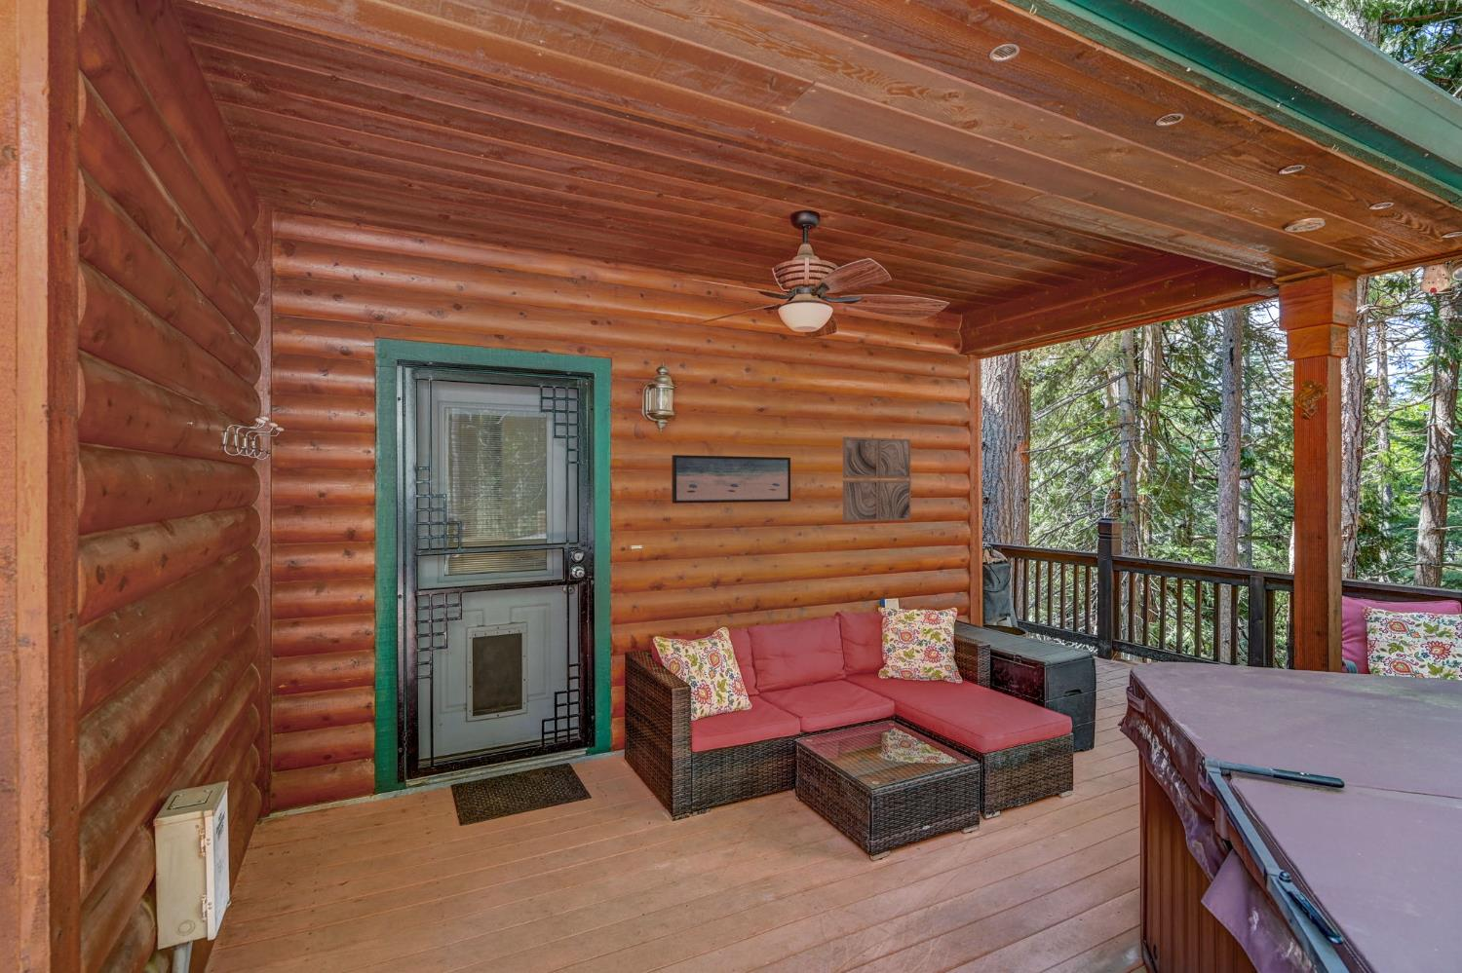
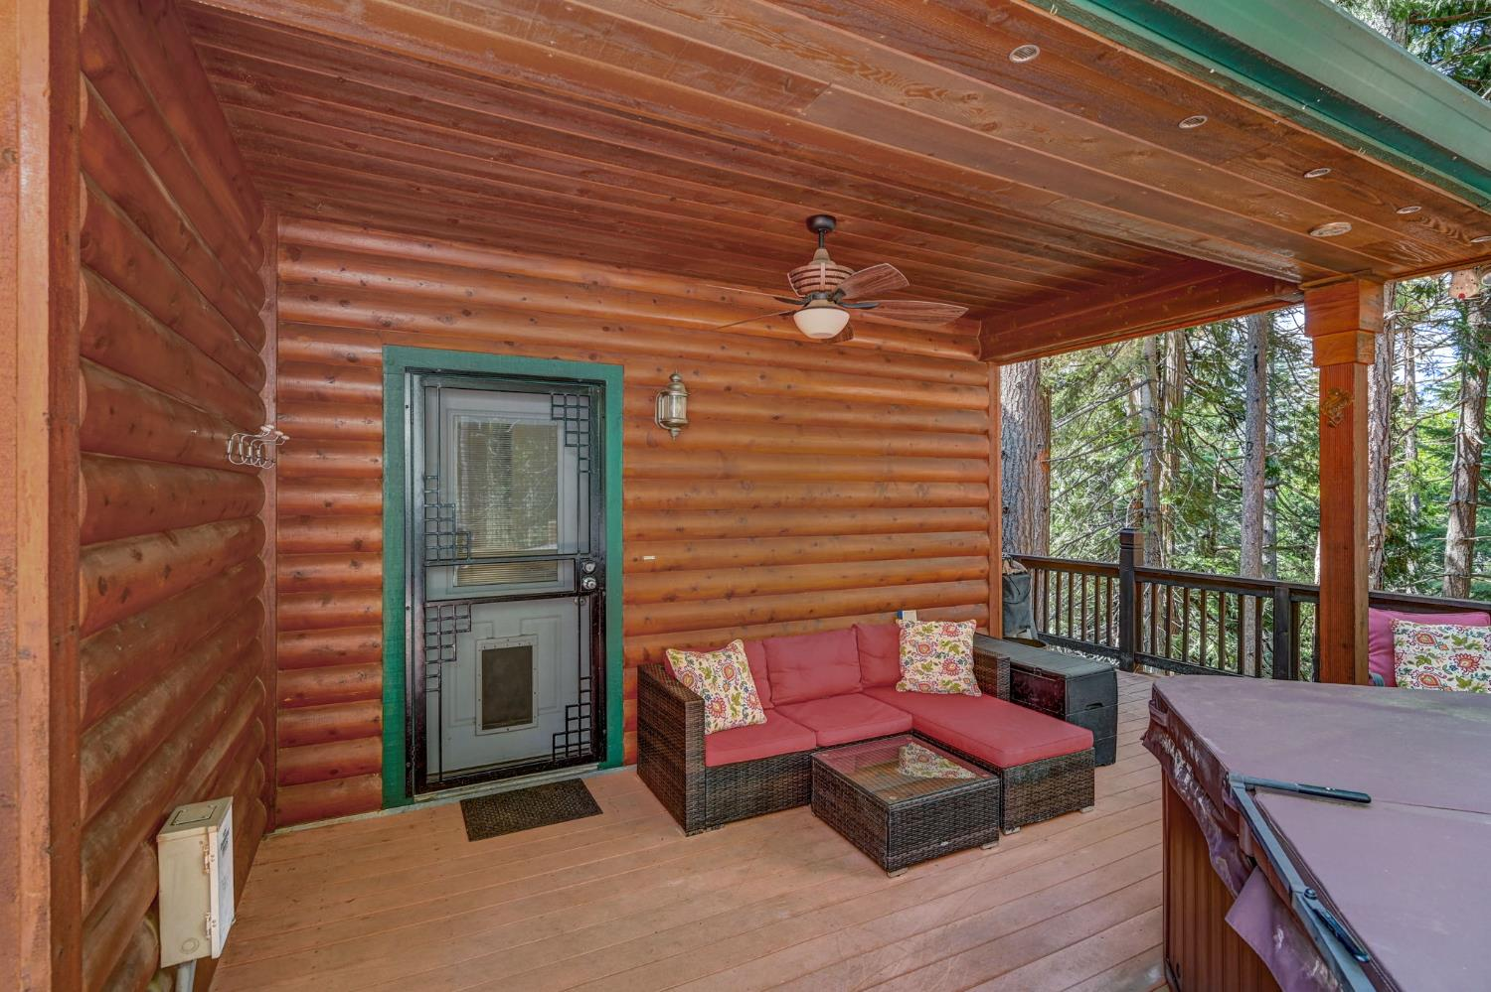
- wall art [670,454,792,505]
- wall art [842,437,911,523]
